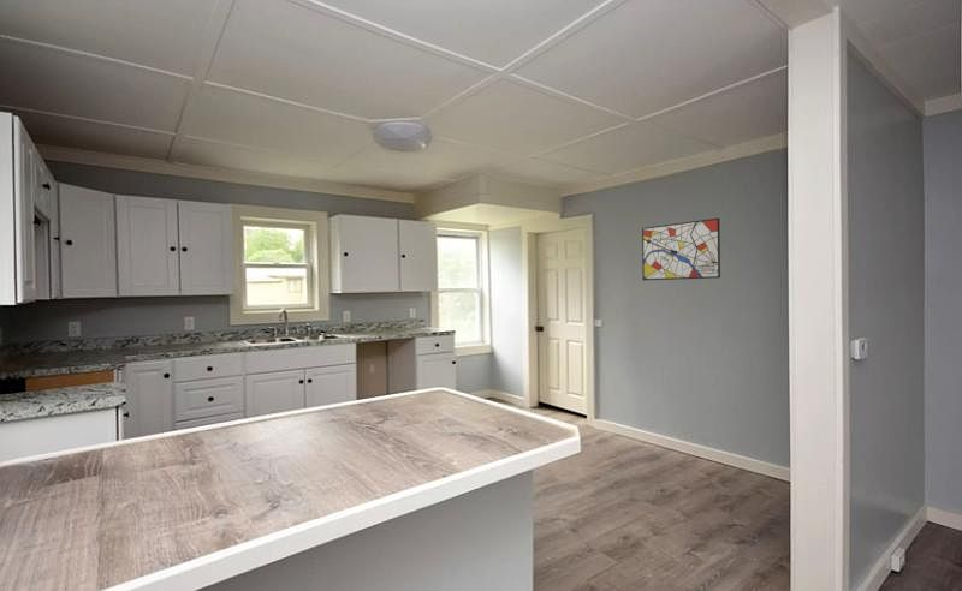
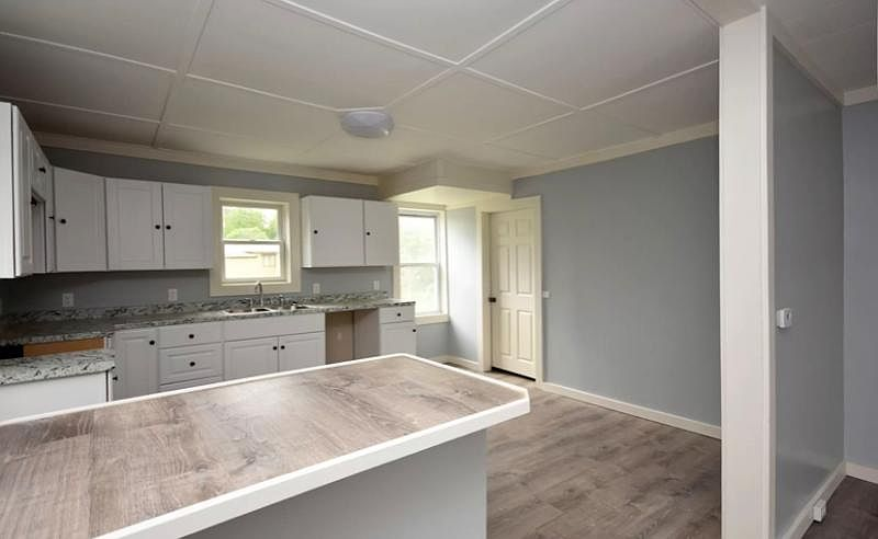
- wall art [641,217,721,281]
